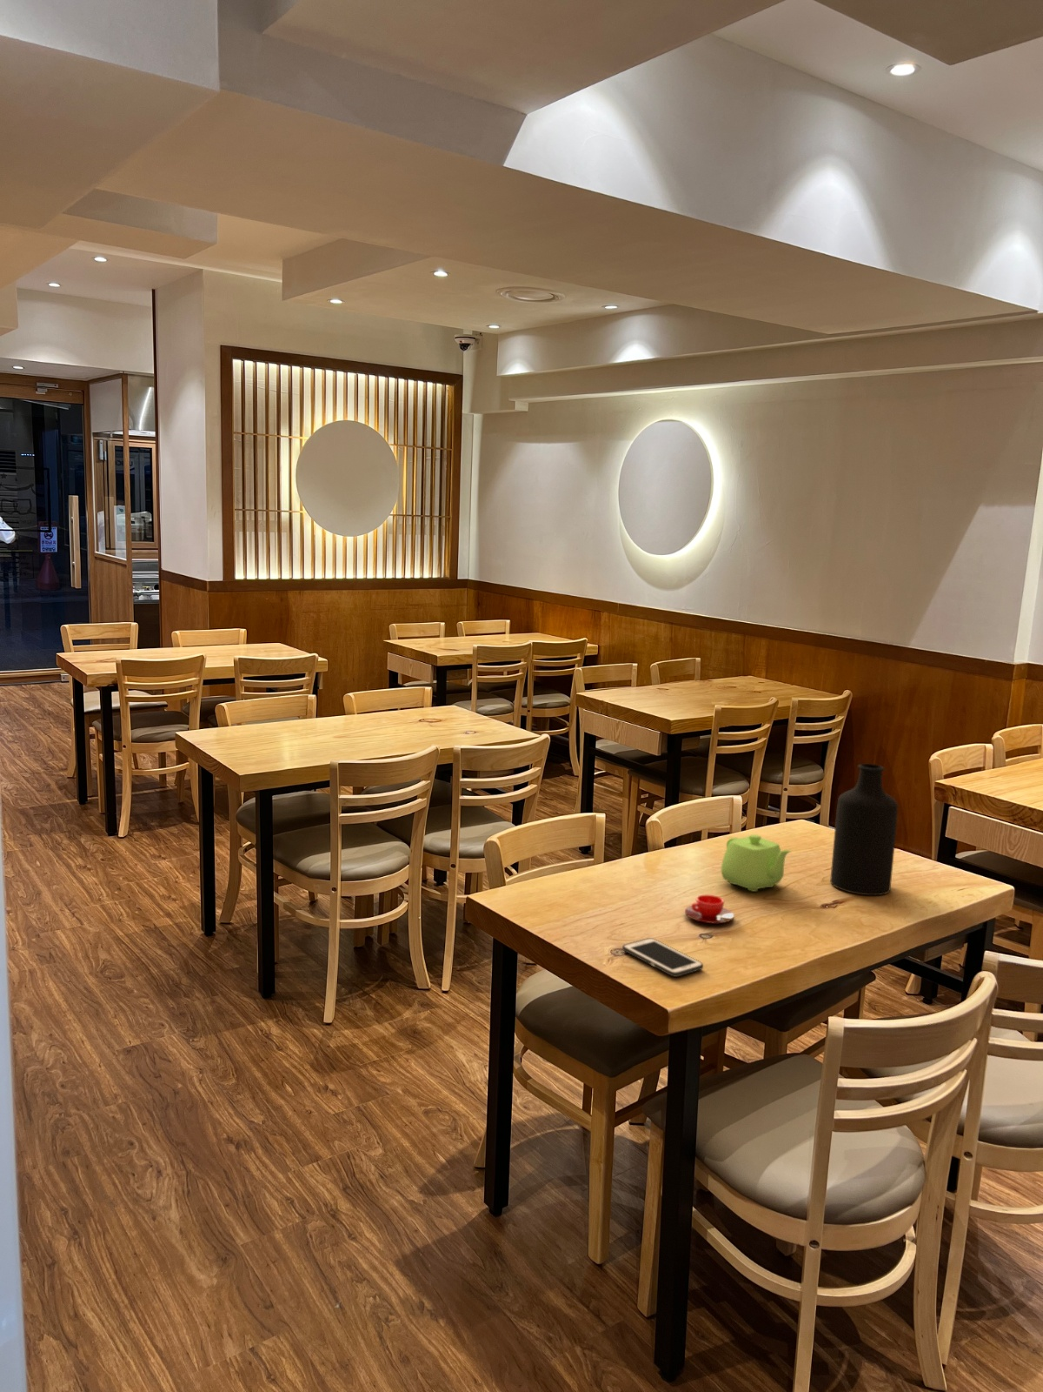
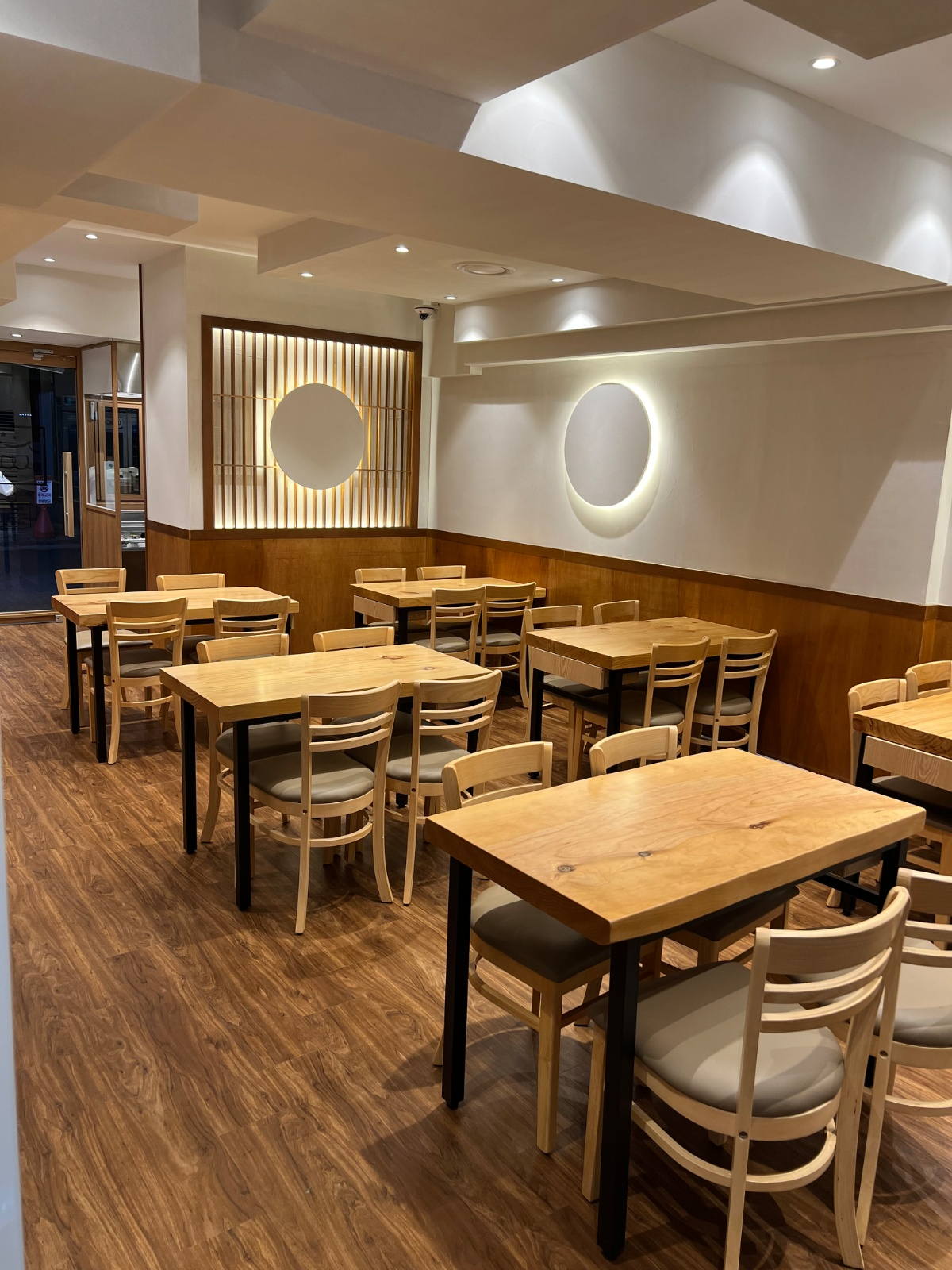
- cell phone [621,937,704,978]
- bottle [829,763,898,897]
- teapot [721,833,793,892]
- teacup [684,894,734,924]
